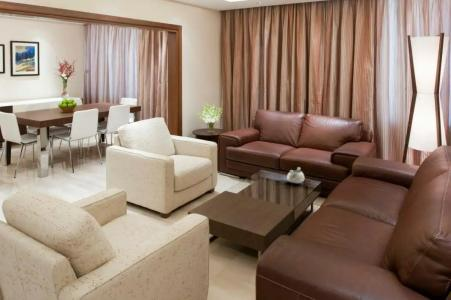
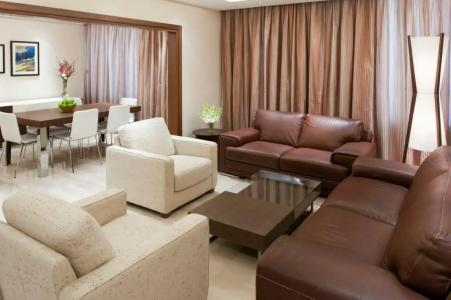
- decorative bowl [286,166,305,184]
